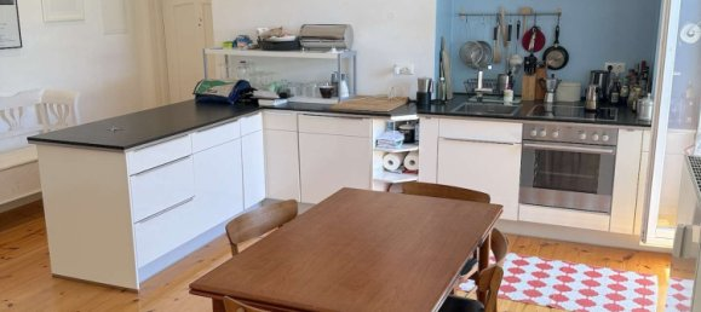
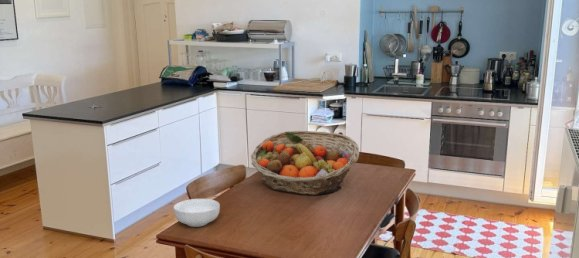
+ cereal bowl [173,198,221,228]
+ fruit basket [250,130,360,196]
